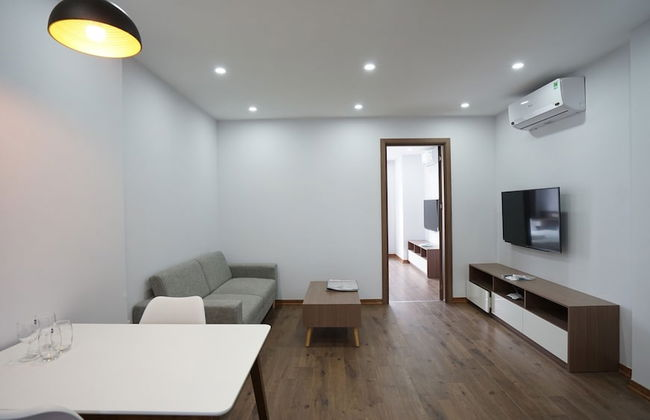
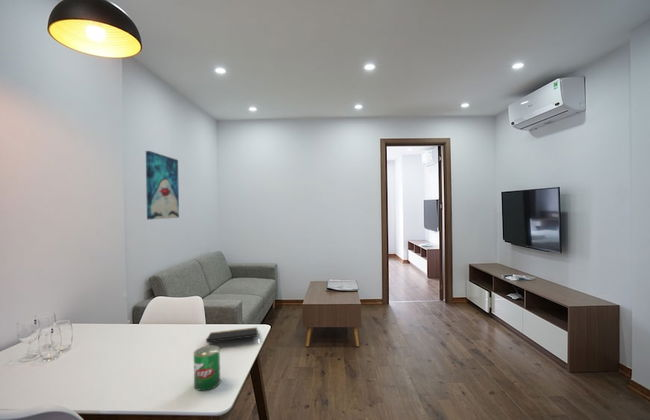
+ notepad [205,326,260,344]
+ wall art [145,150,180,220]
+ can [193,344,221,392]
